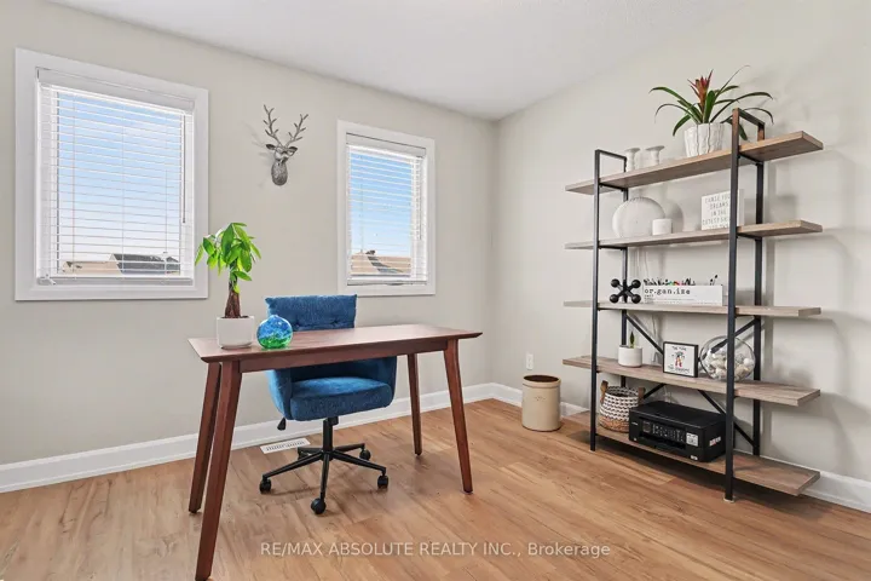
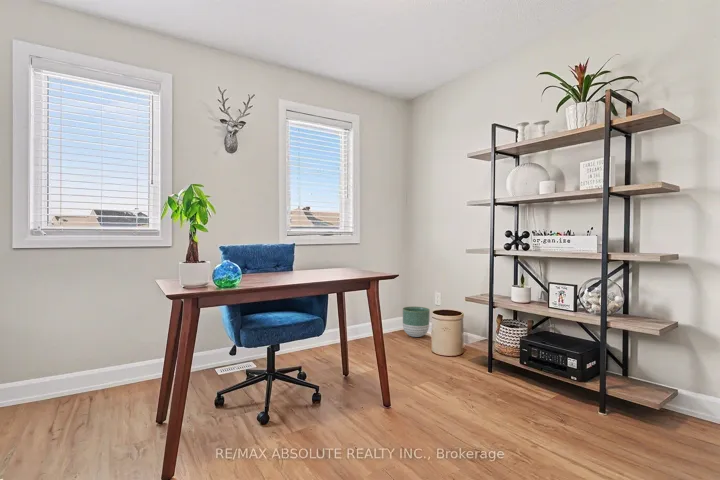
+ planter [402,306,431,338]
